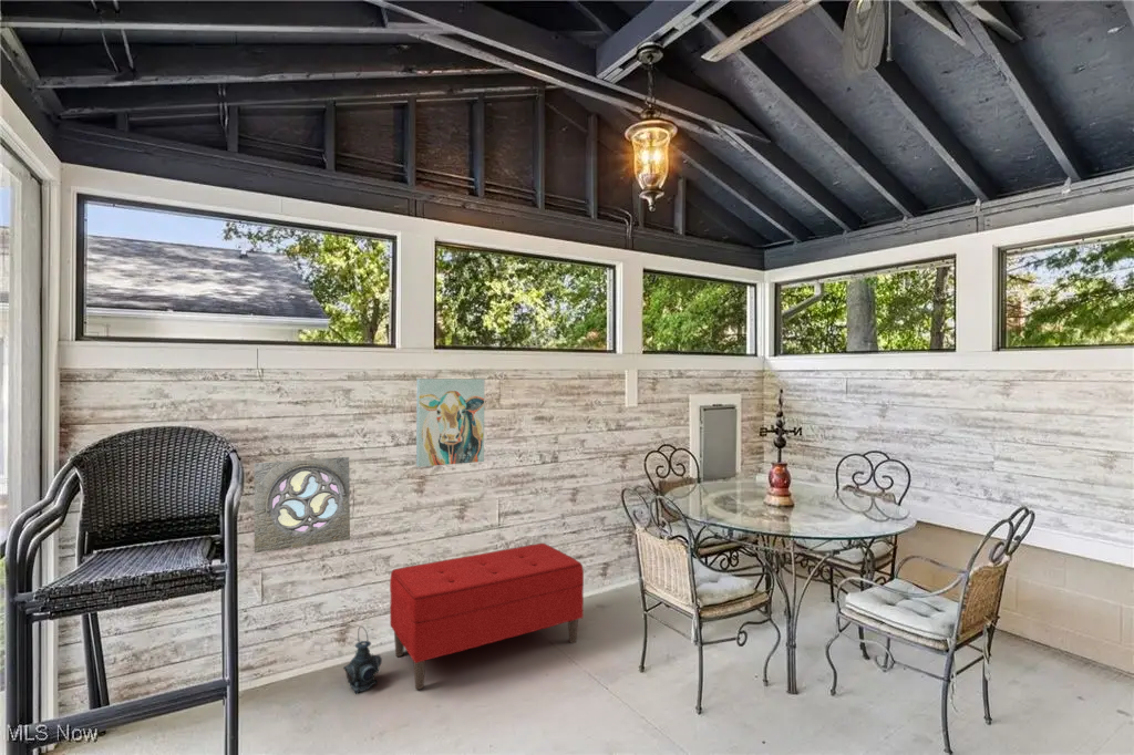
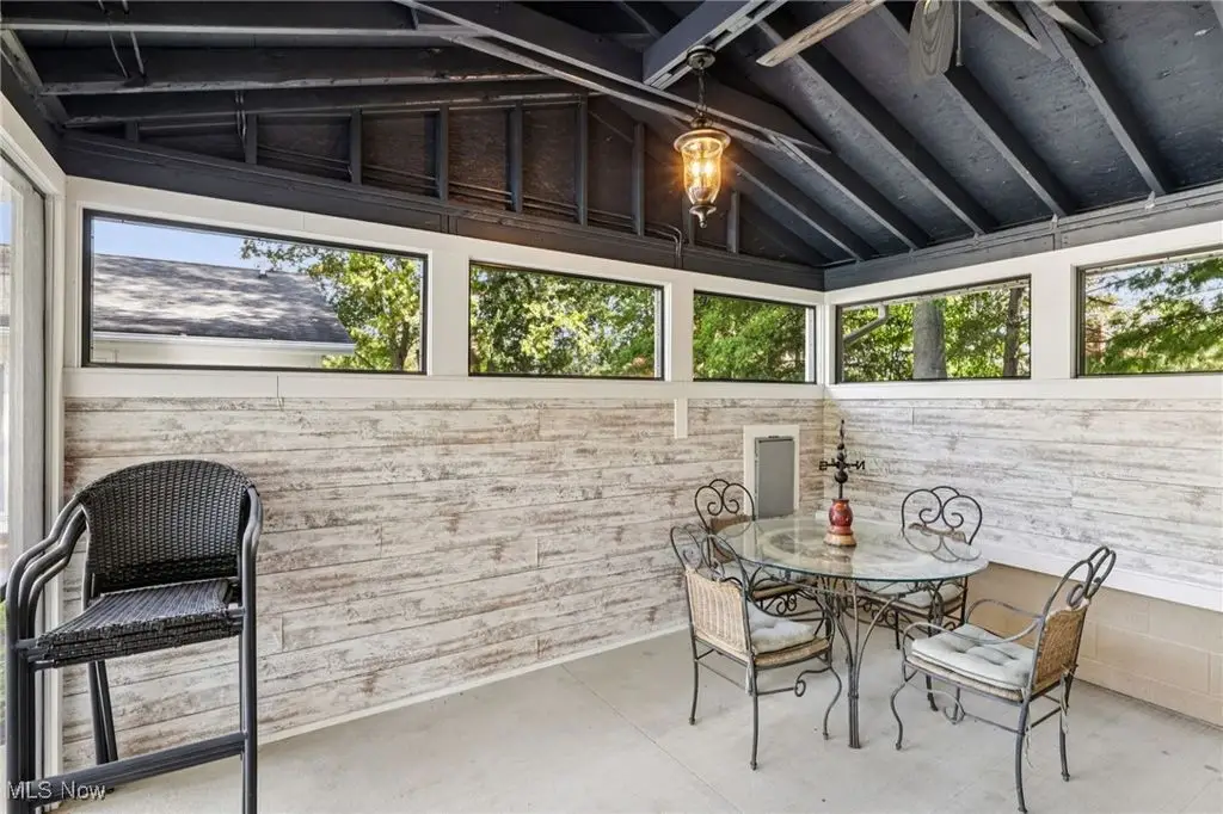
- wall art [415,377,485,468]
- bench [389,542,585,690]
- wall ornament [254,456,351,555]
- lantern [342,625,383,695]
